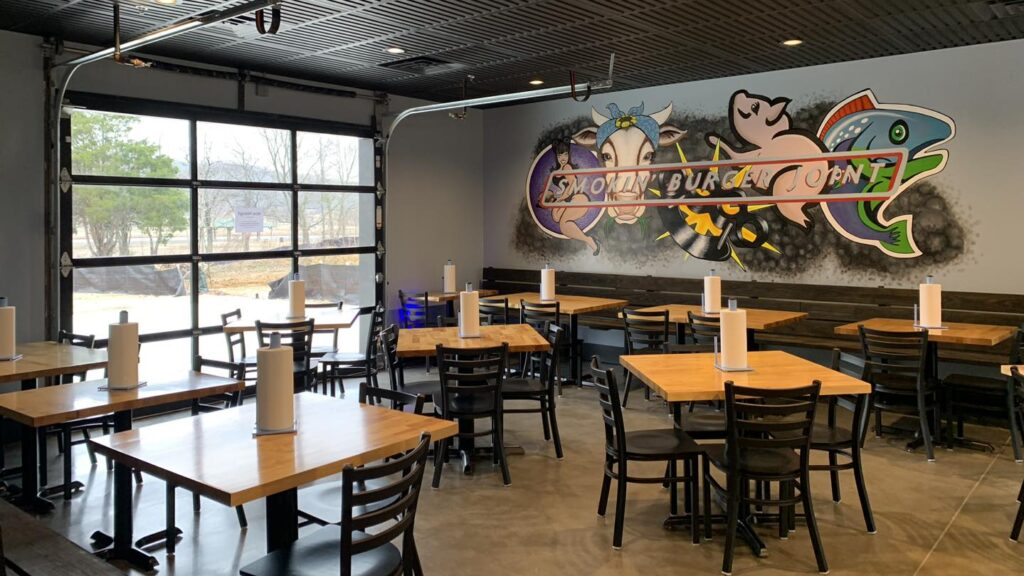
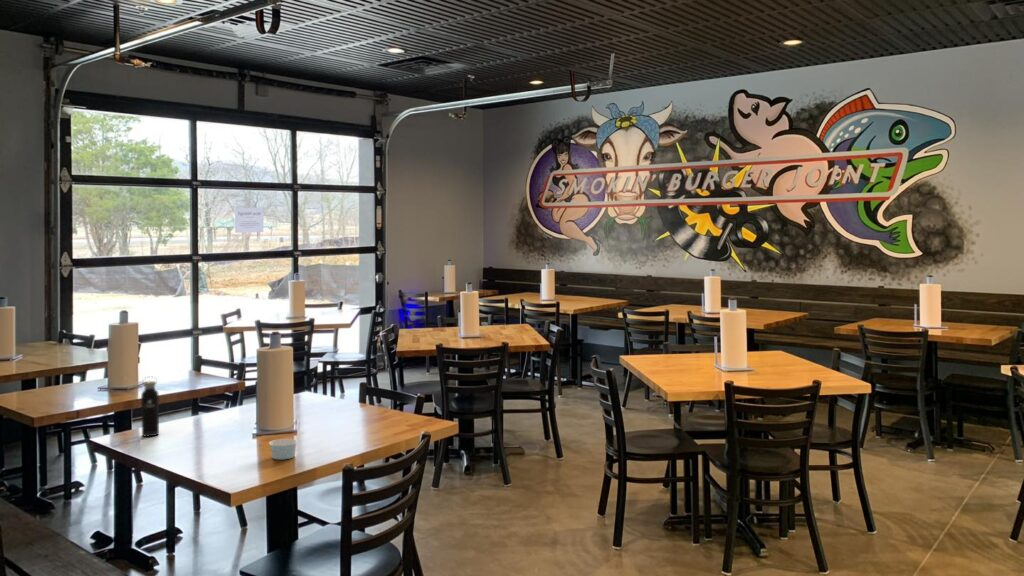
+ paper cup [268,438,299,460]
+ water bottle [140,376,160,438]
